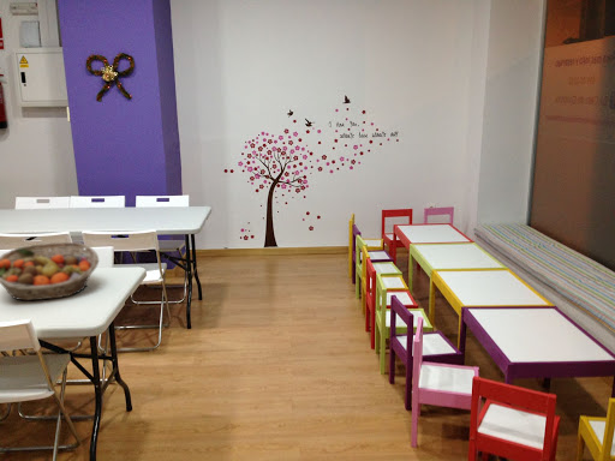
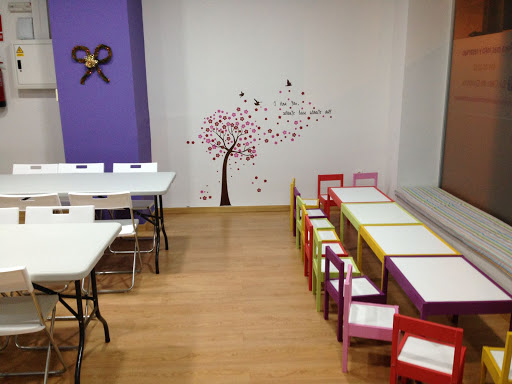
- fruit basket [0,241,100,301]
